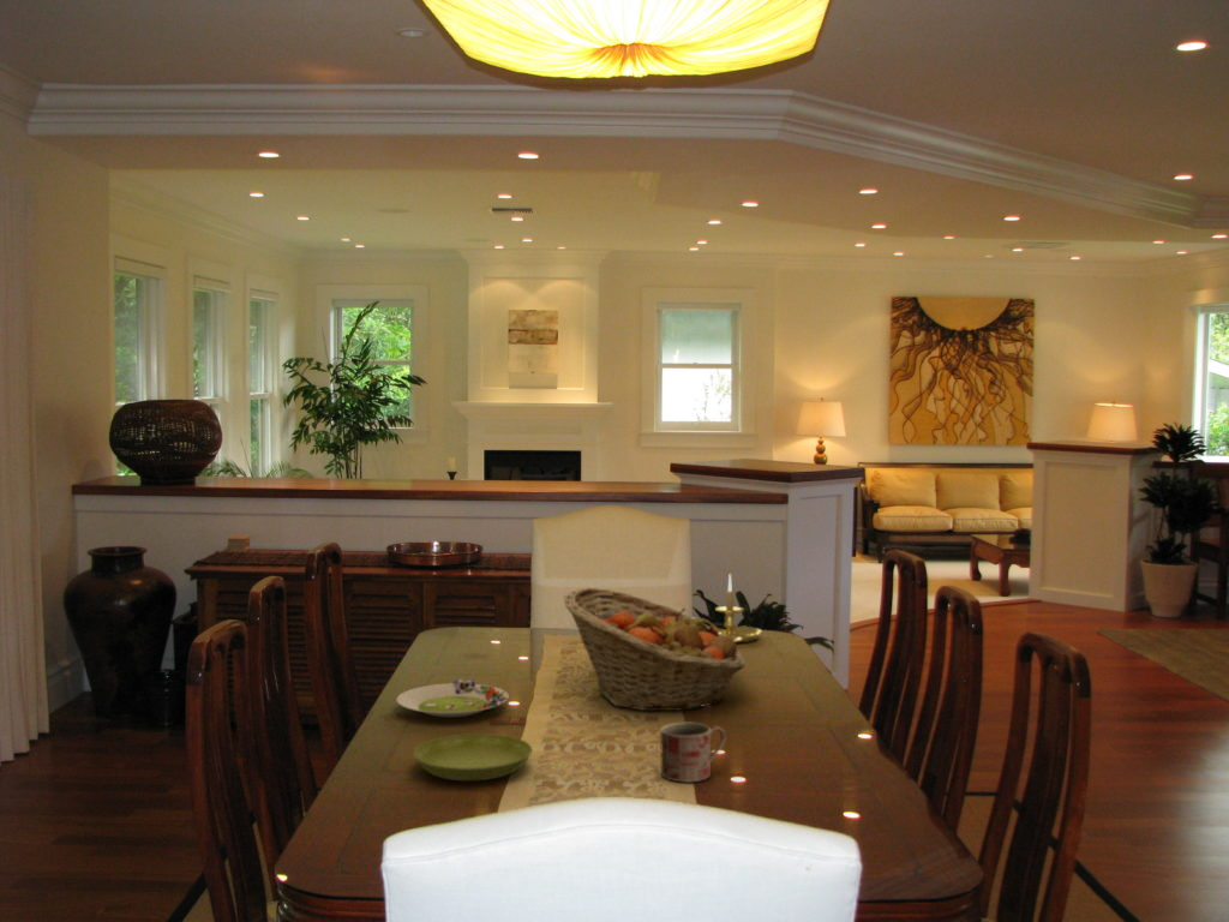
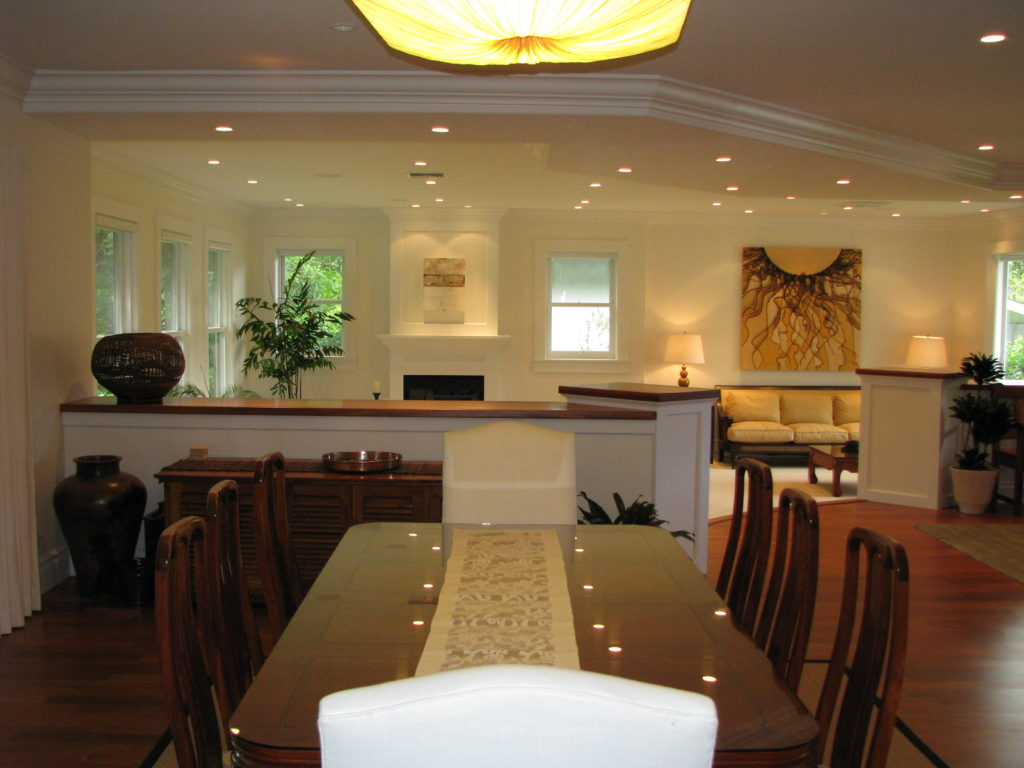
- fruit basket [563,587,747,712]
- salad plate [396,678,510,718]
- mug [659,722,727,784]
- candle holder [691,573,763,643]
- saucer [413,732,533,782]
